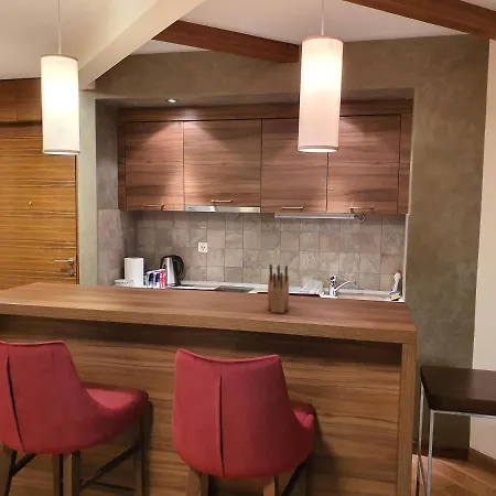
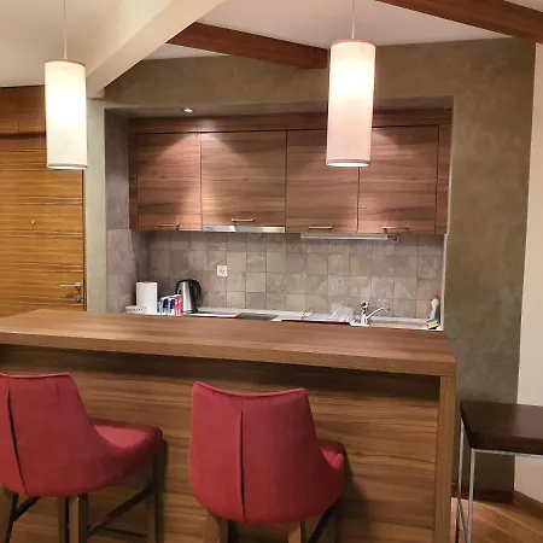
- knife block [267,263,290,314]
